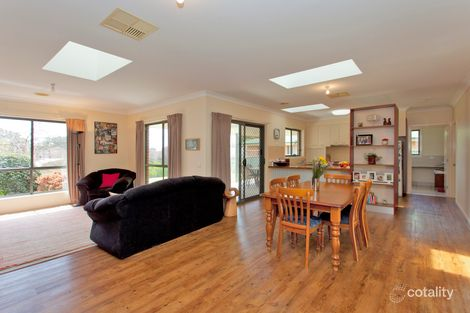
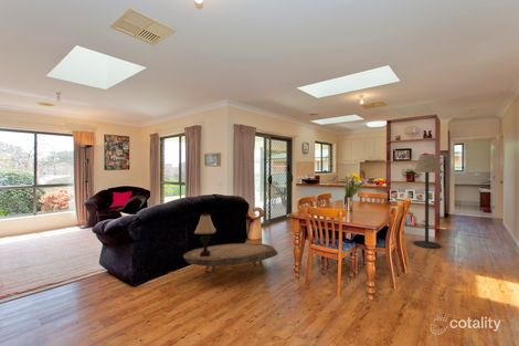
+ floor lamp [412,153,443,249]
+ coffee table [182,242,279,283]
+ lamp [193,212,218,256]
